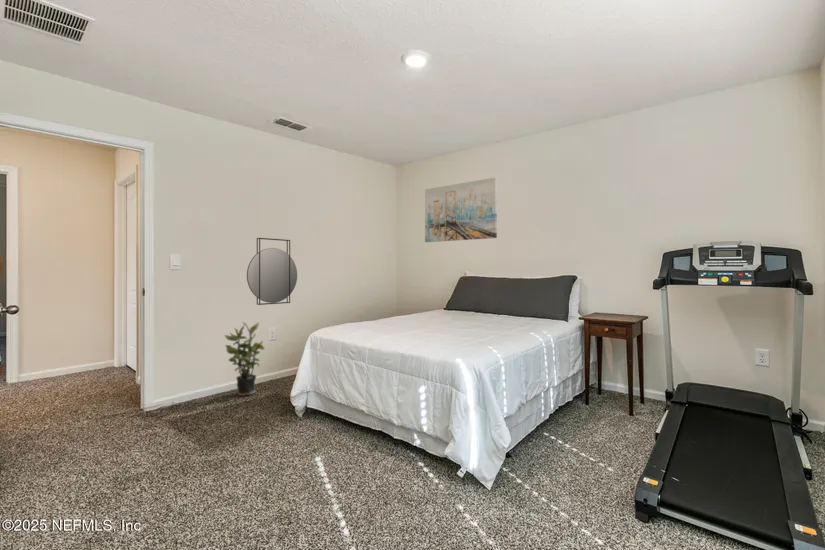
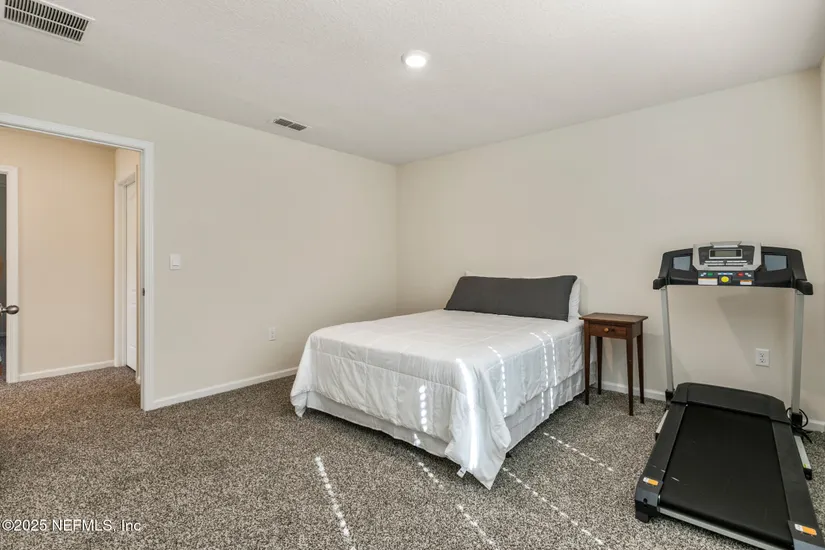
- wall art [424,177,498,243]
- potted plant [223,321,265,397]
- home mirror [246,237,298,306]
